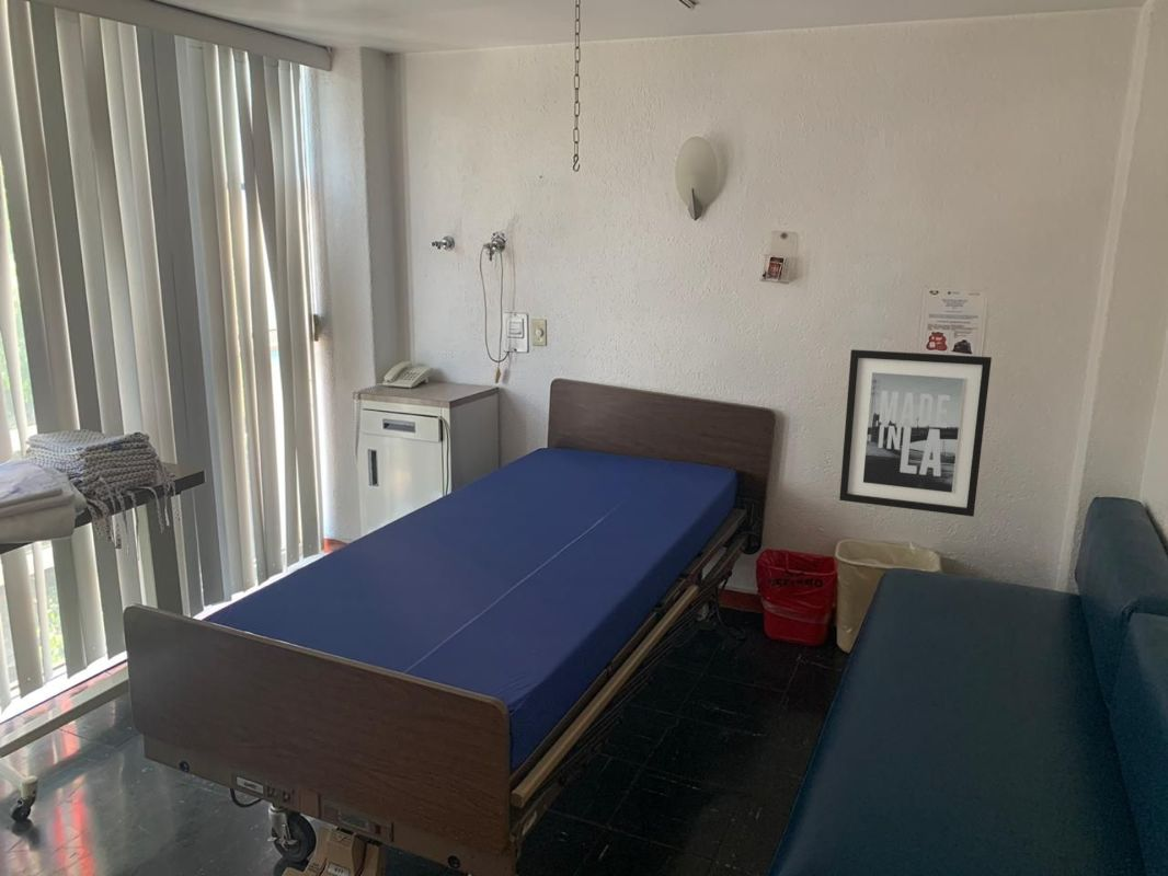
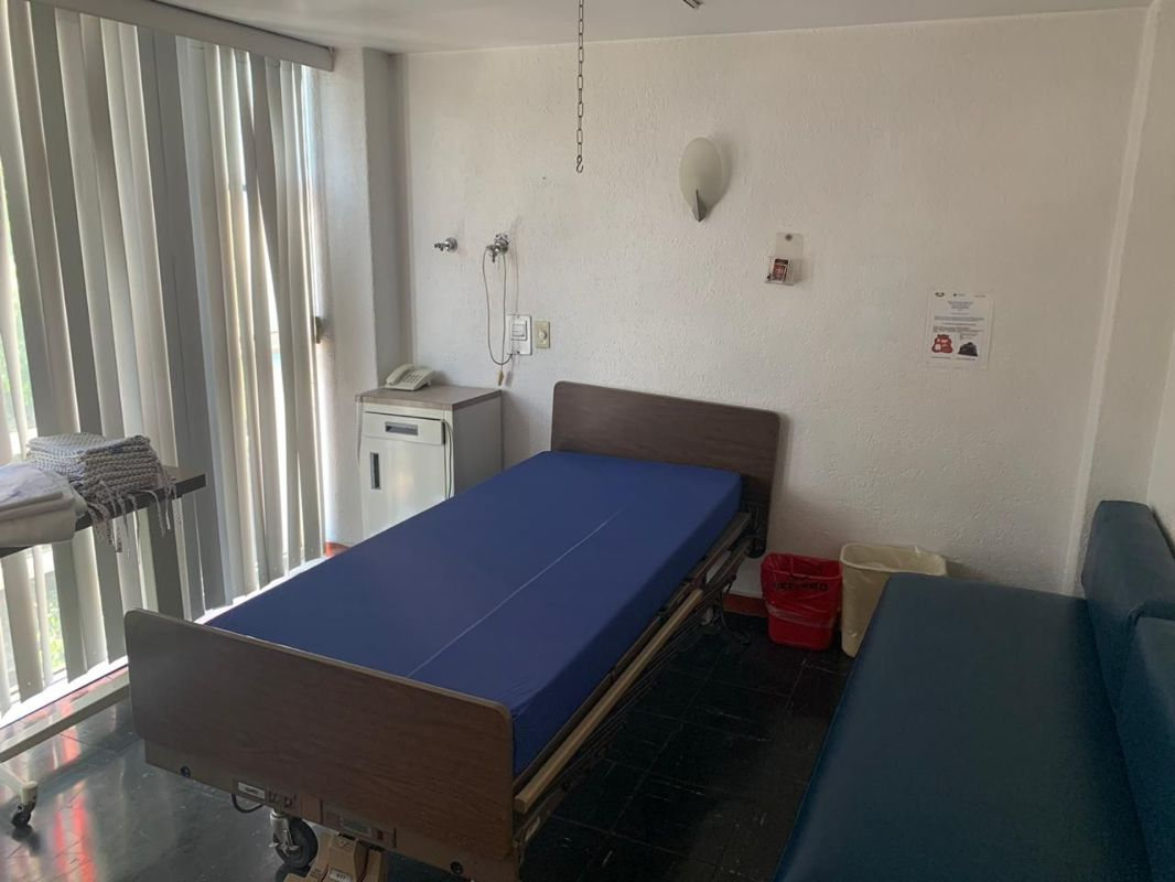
- wall art [838,348,993,518]
